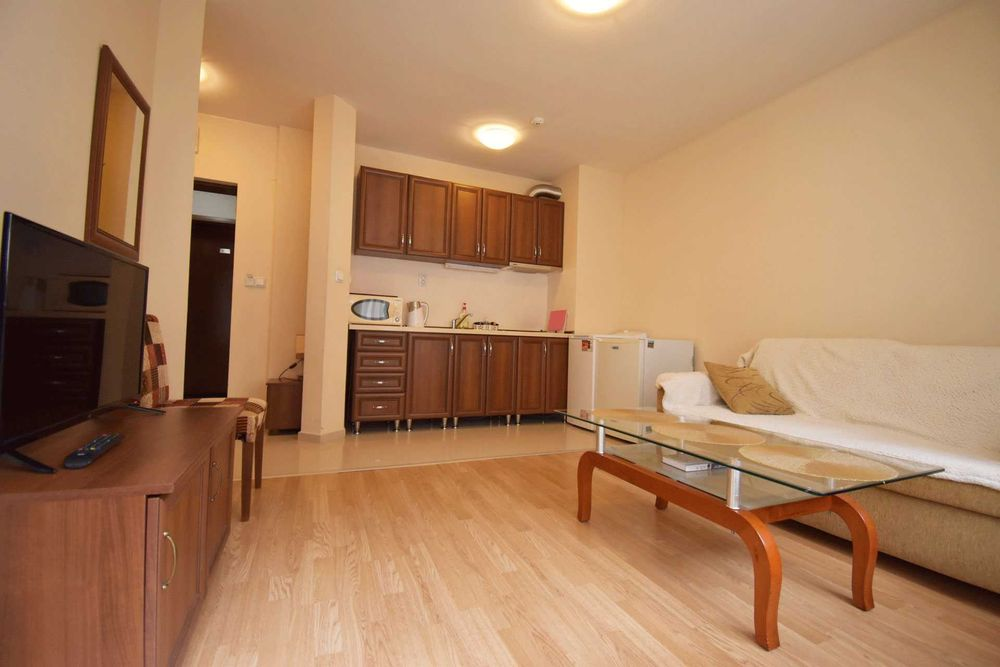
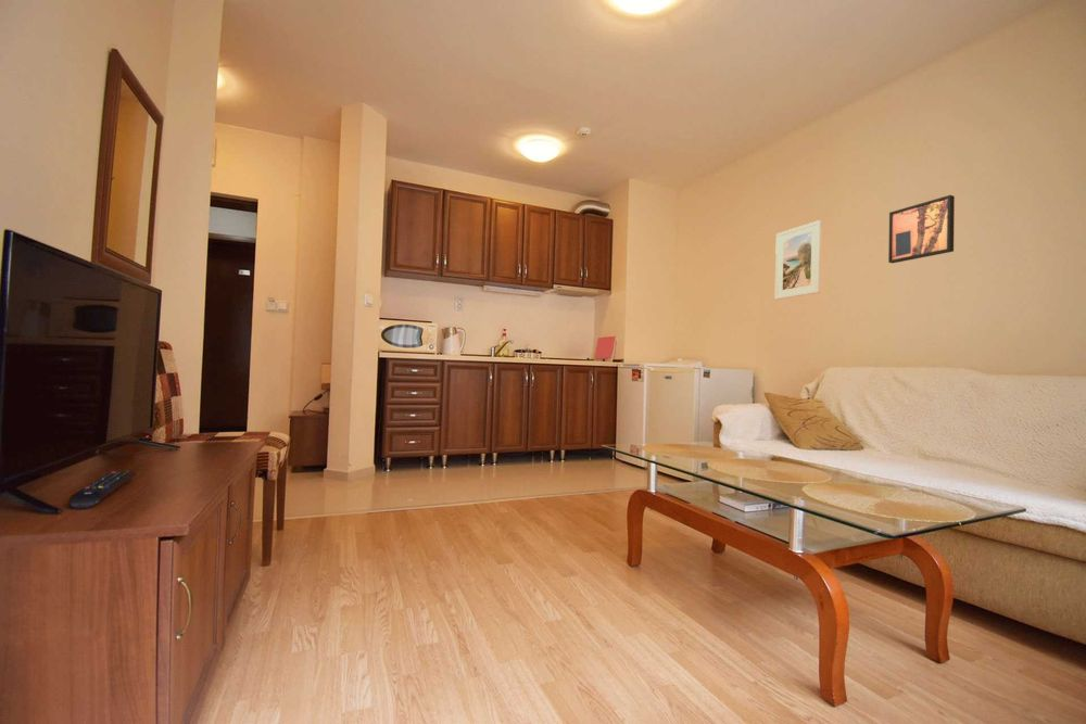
+ wall art [887,194,956,264]
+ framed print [774,219,823,301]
